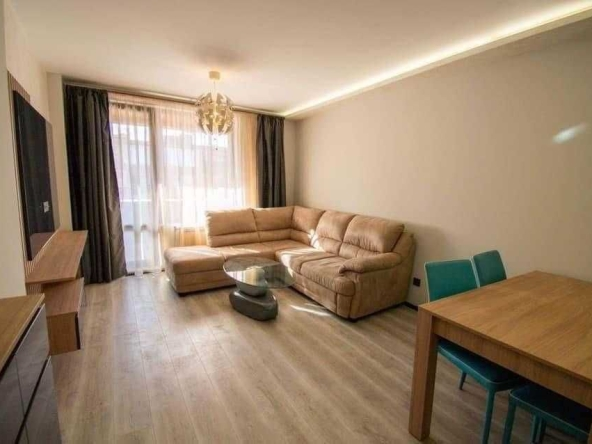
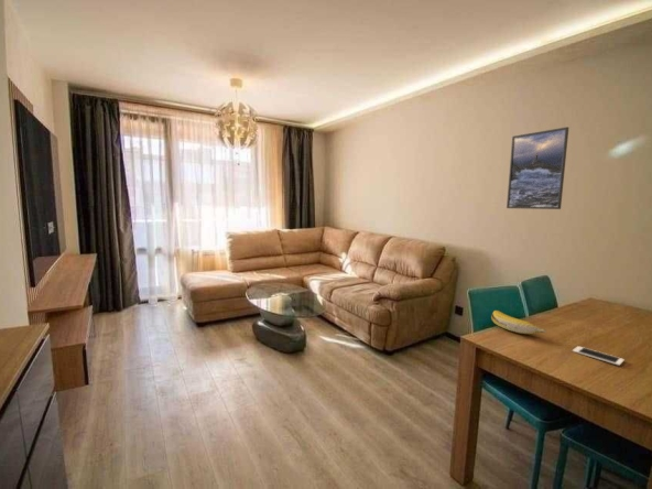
+ cell phone [572,345,626,367]
+ banana [490,309,547,335]
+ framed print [506,126,569,210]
